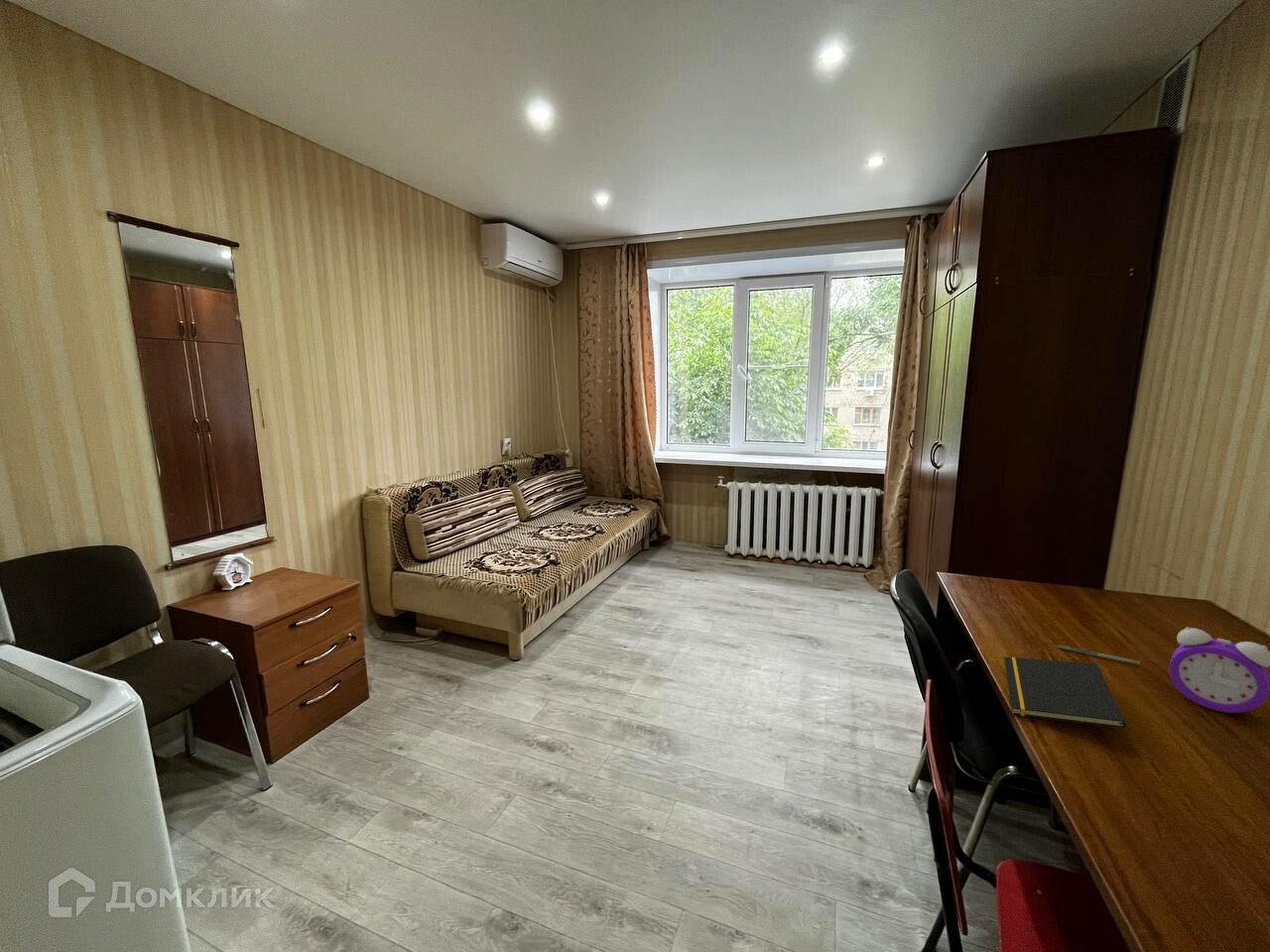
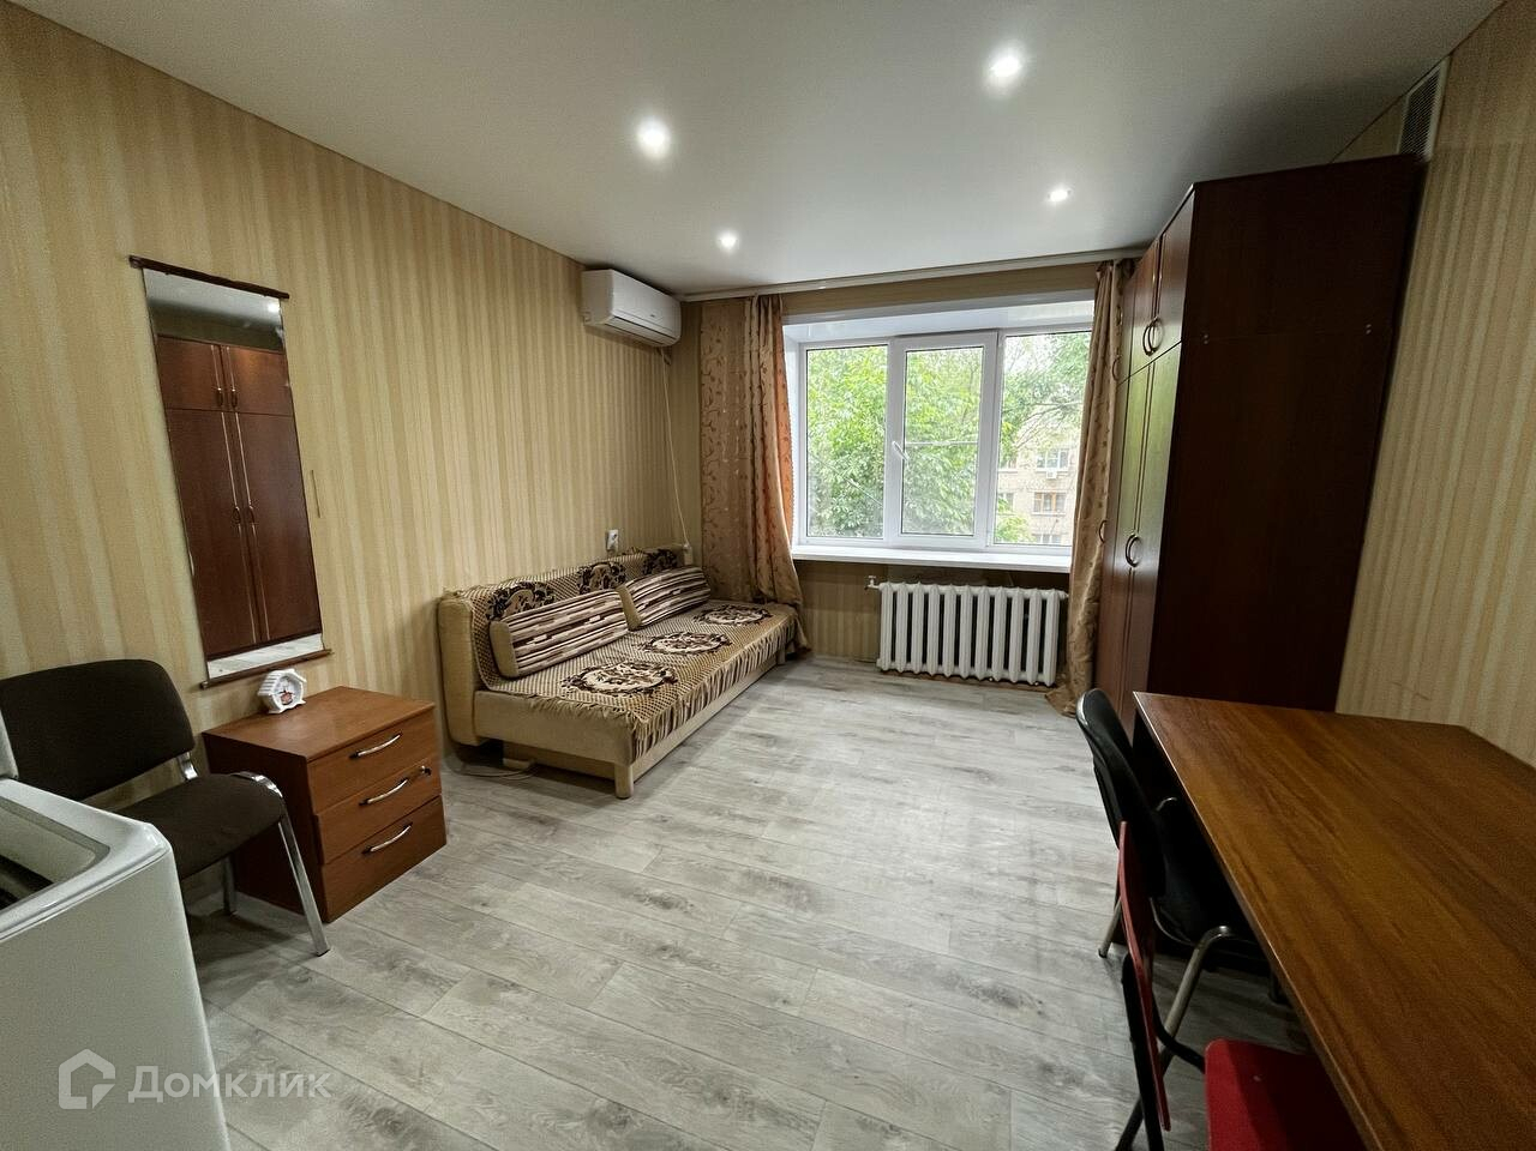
- pen [1056,644,1141,665]
- alarm clock [1168,626,1270,714]
- notepad [1003,655,1127,729]
